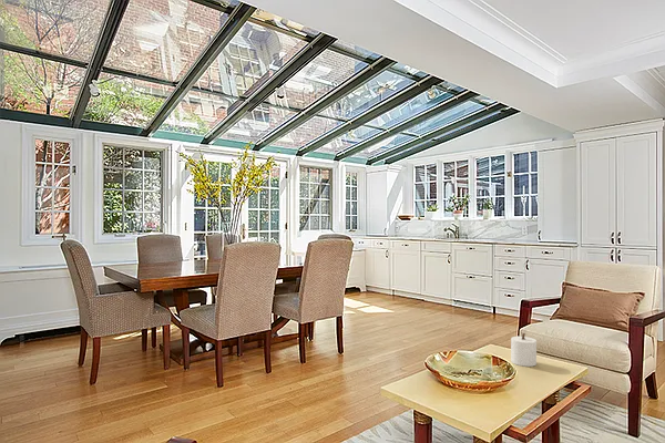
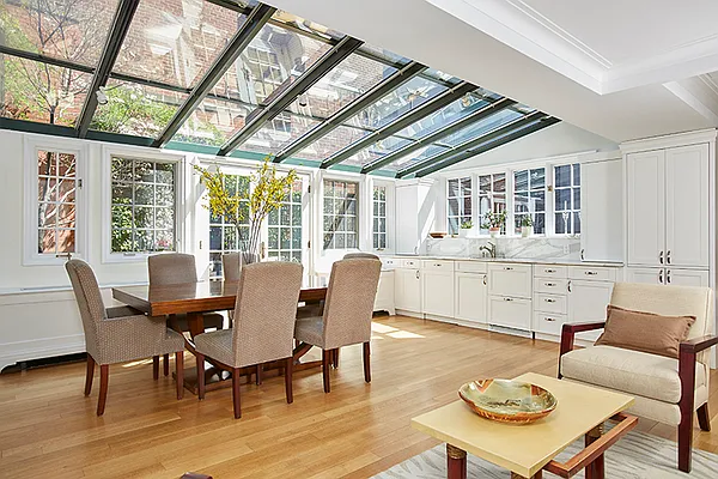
- candle [510,332,538,368]
